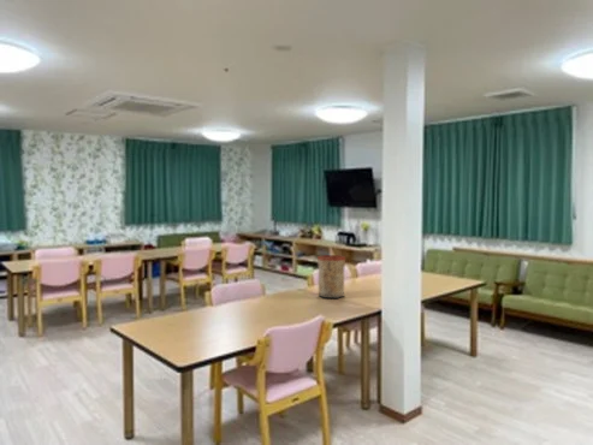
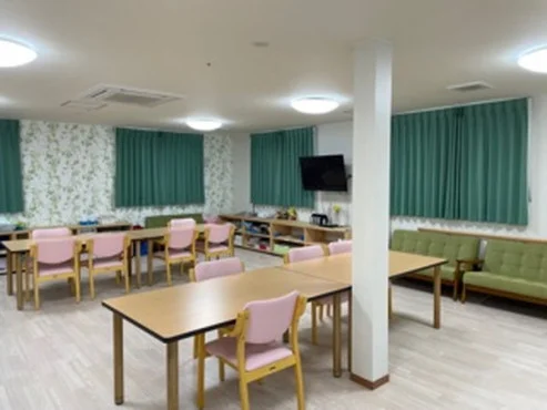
- vase [316,254,346,299]
